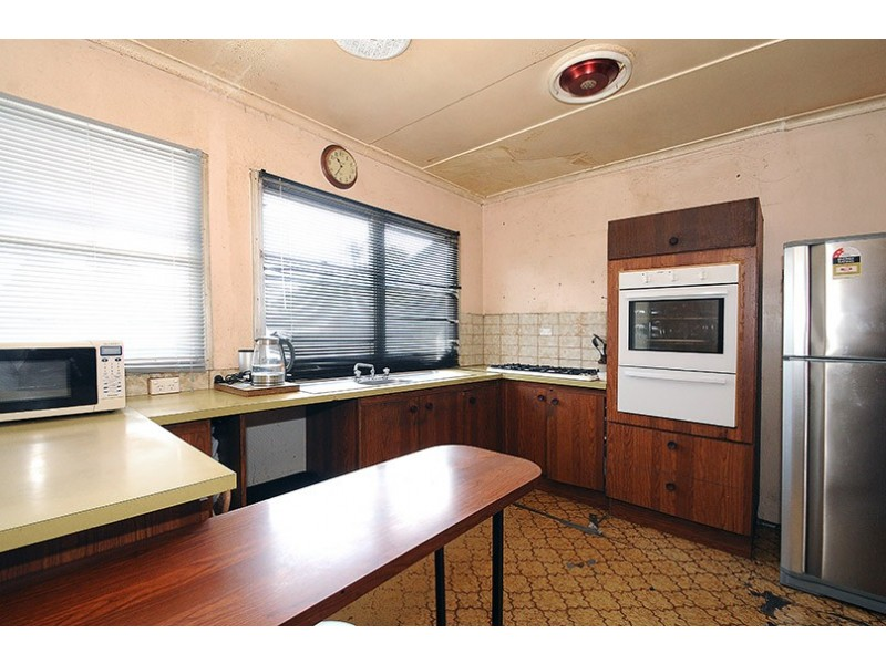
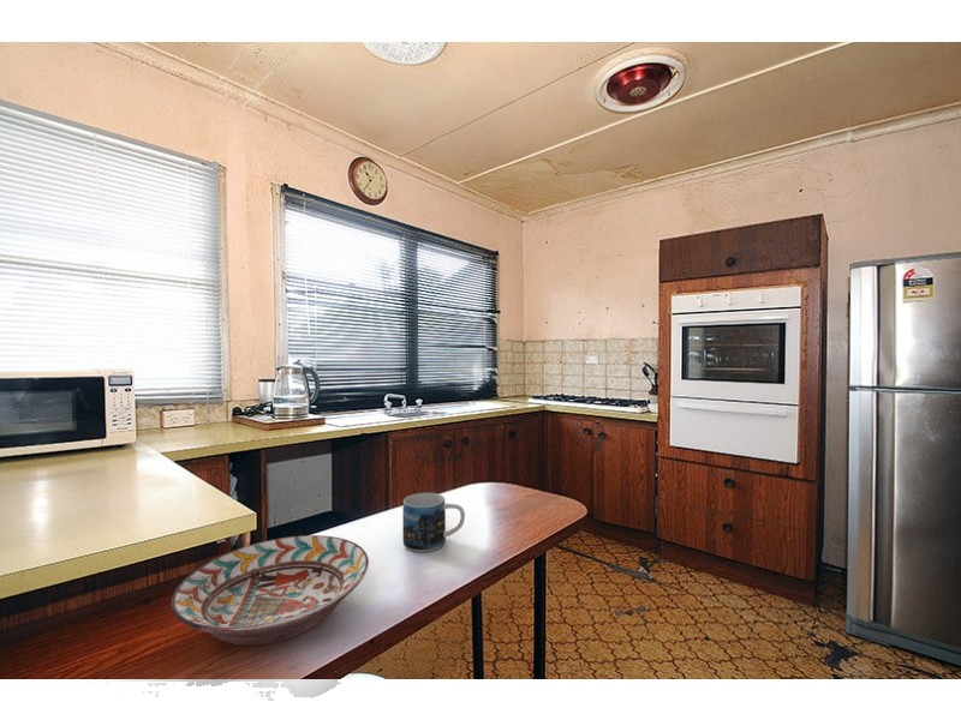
+ decorative bowl [169,534,370,647]
+ mug [401,492,466,553]
